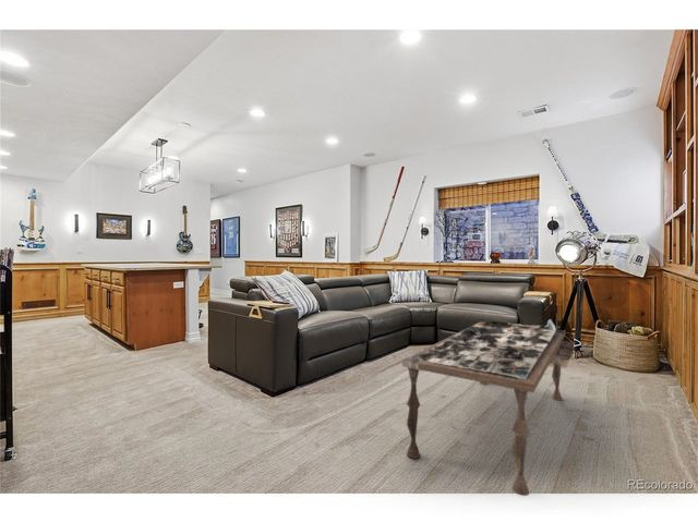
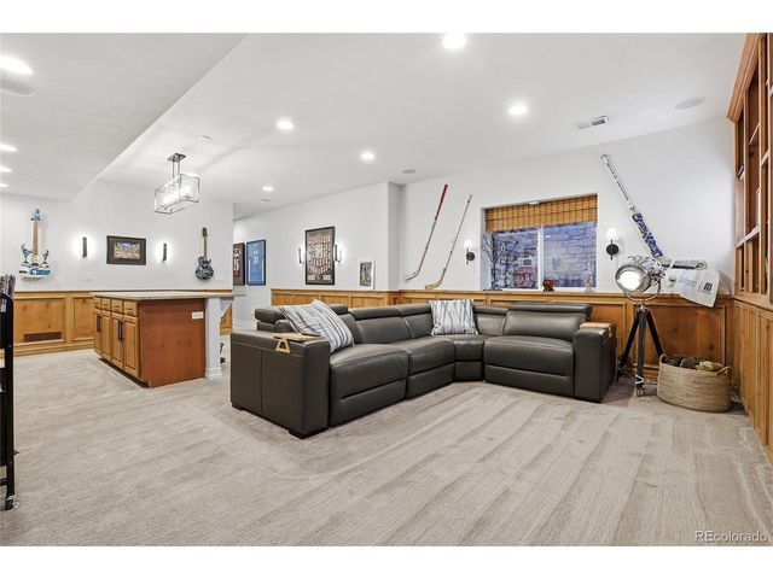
- coffee table [401,318,566,497]
